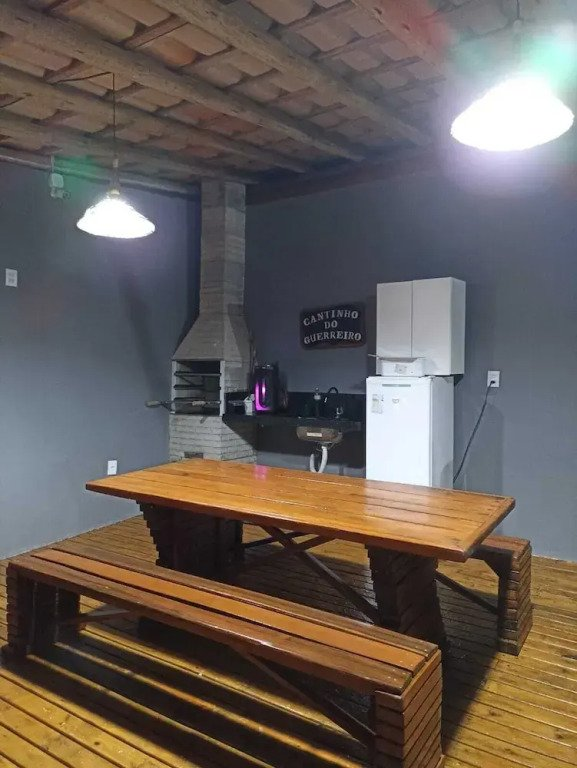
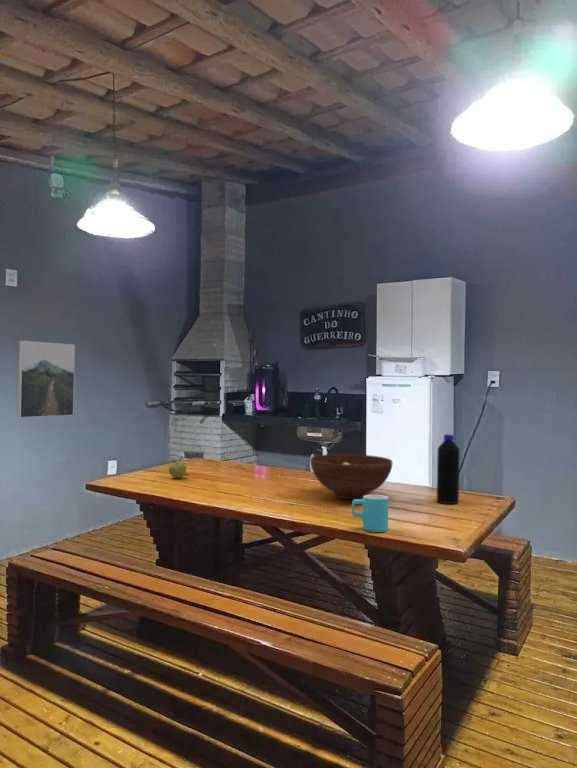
+ cup [351,494,389,533]
+ bottle [436,433,461,505]
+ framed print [17,340,76,419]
+ fruit bowl [310,453,393,500]
+ apple [168,461,187,479]
